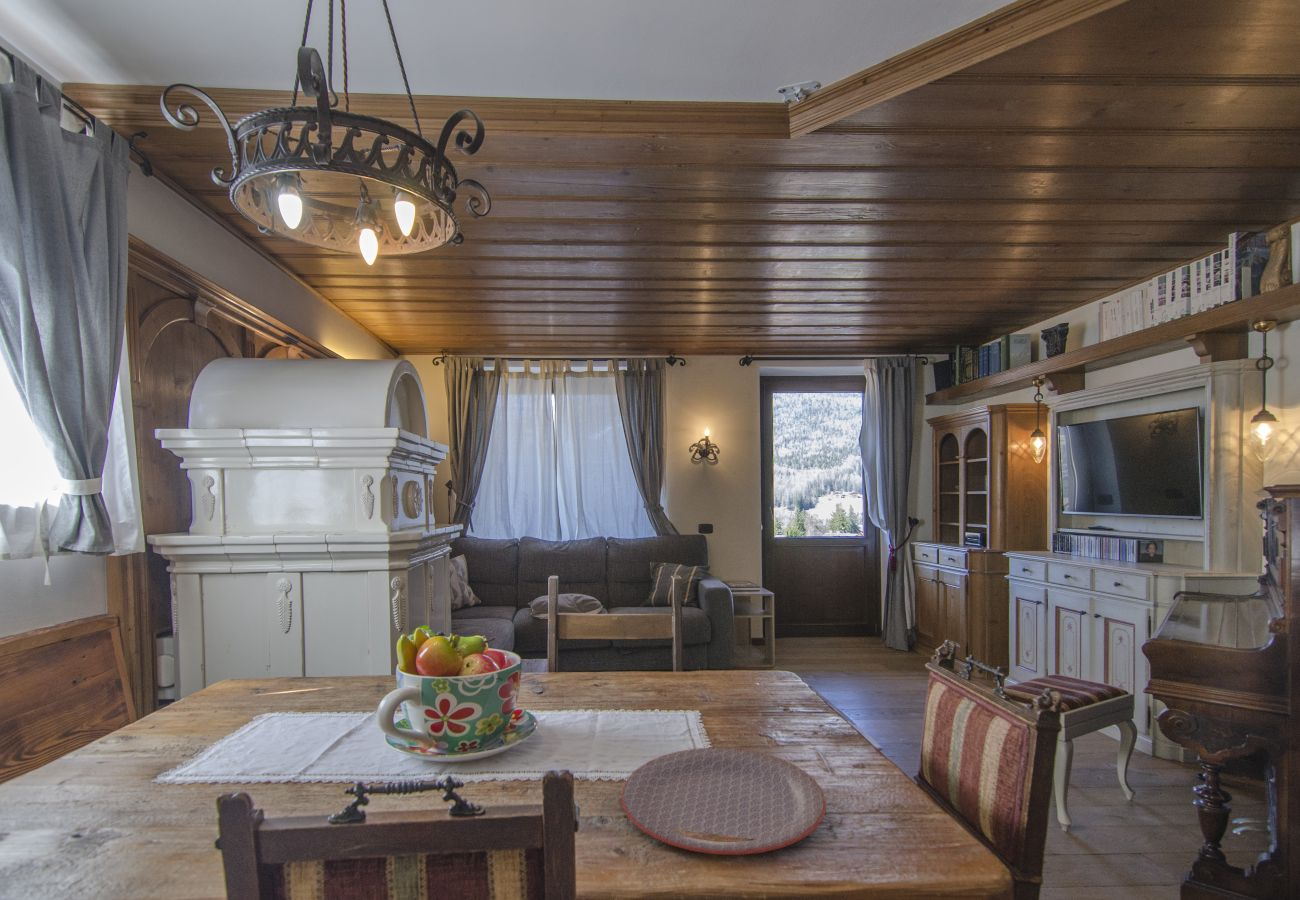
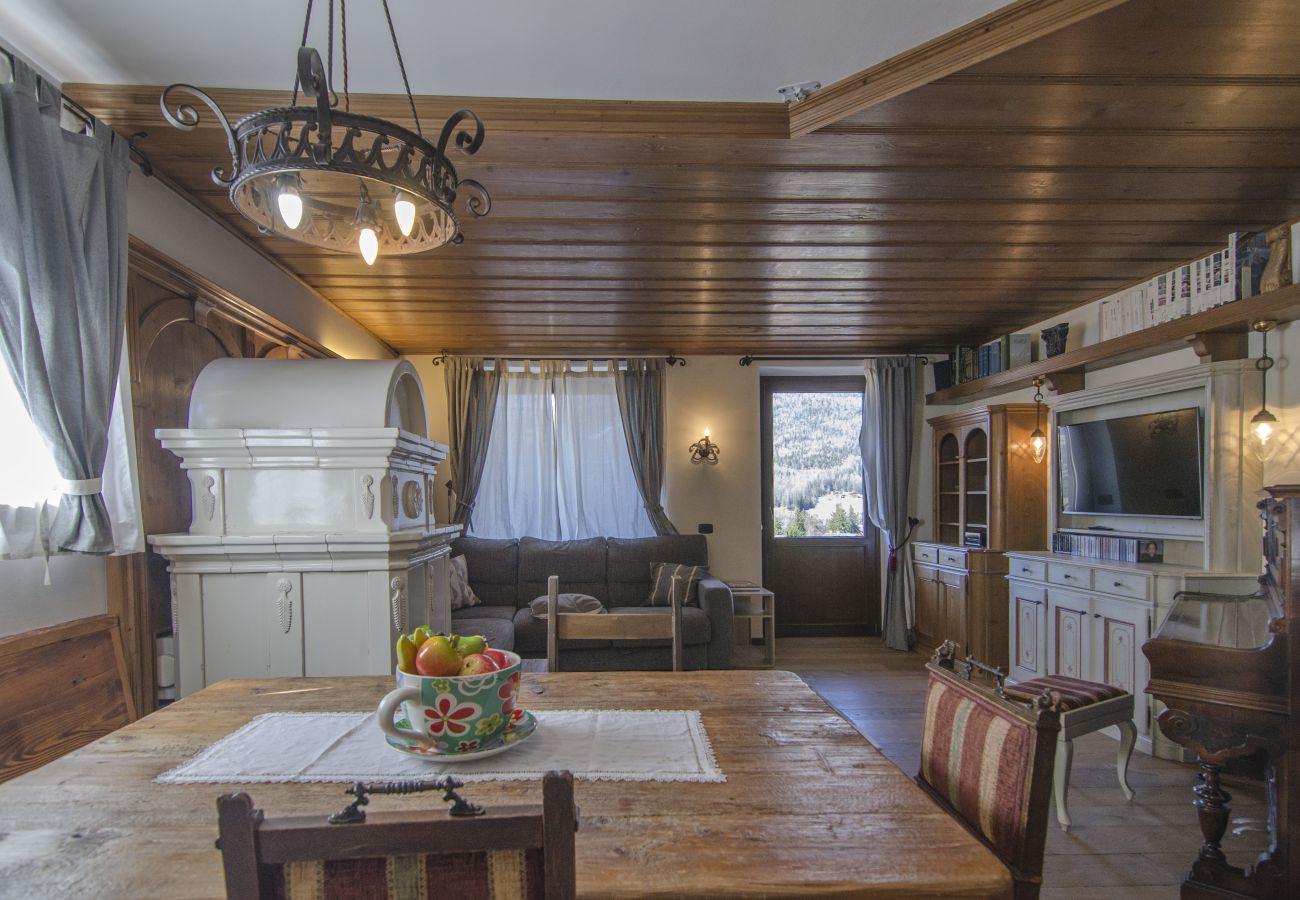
- plate [620,747,827,856]
